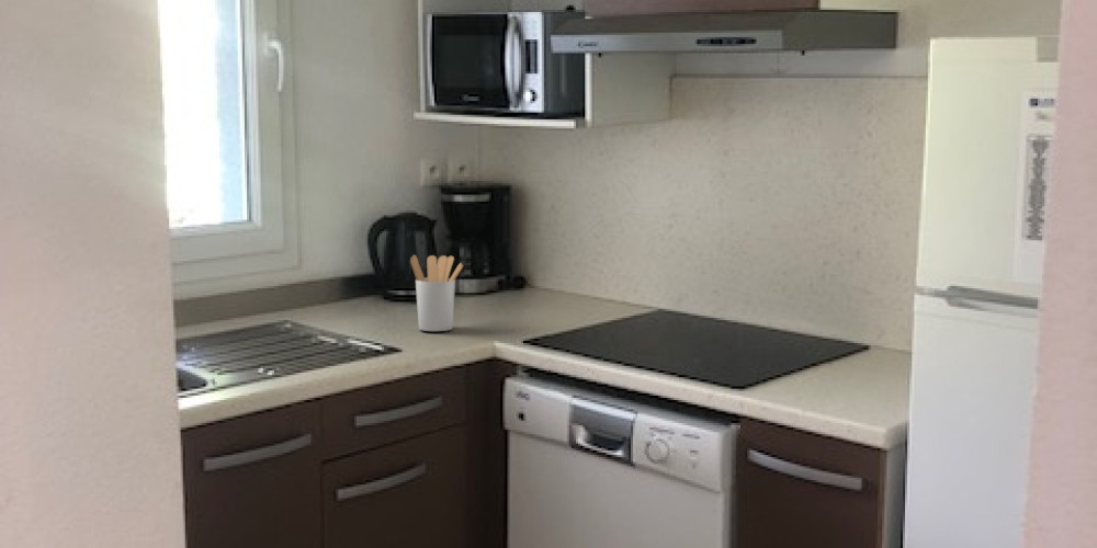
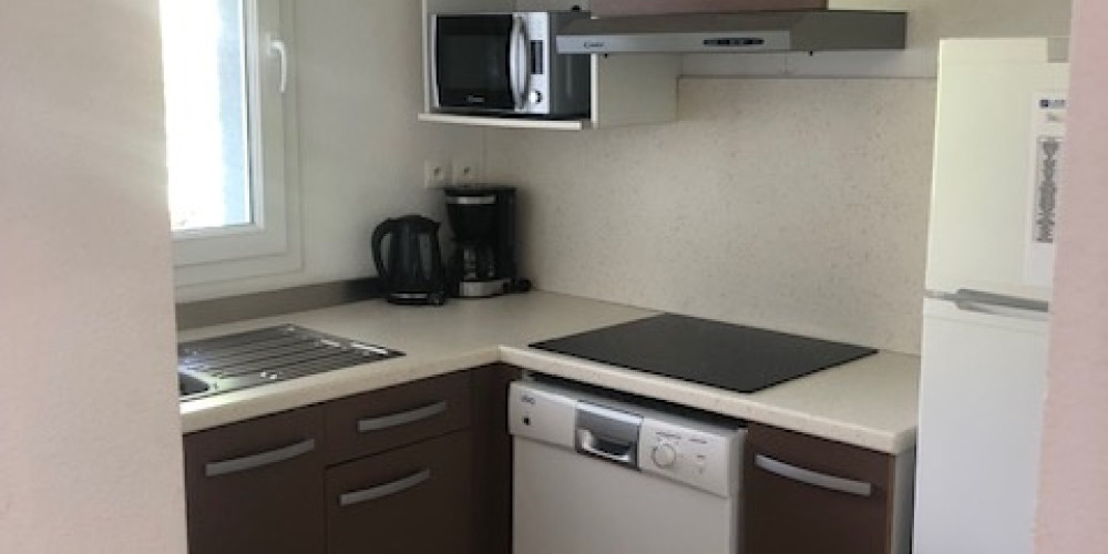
- utensil holder [409,254,464,332]
